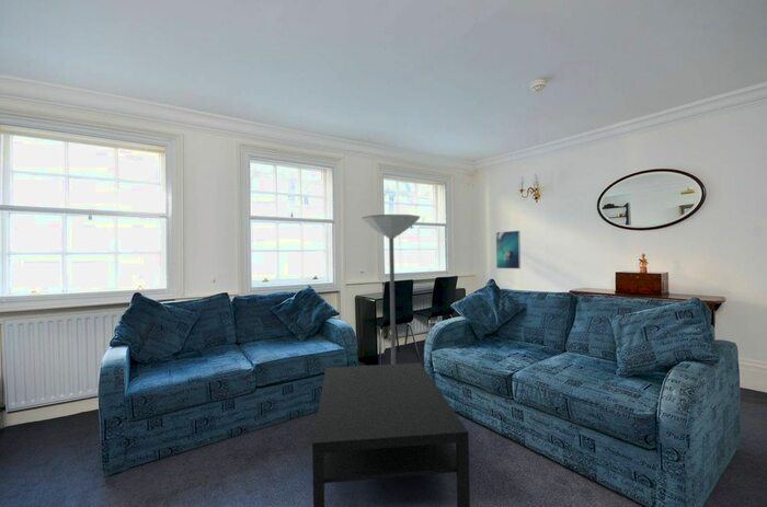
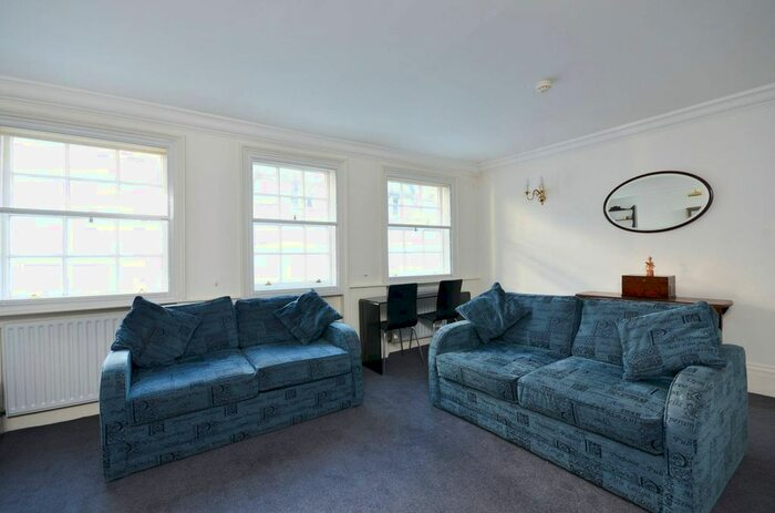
- floor lamp [360,214,421,365]
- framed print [495,230,522,269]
- coffee table [311,362,471,507]
